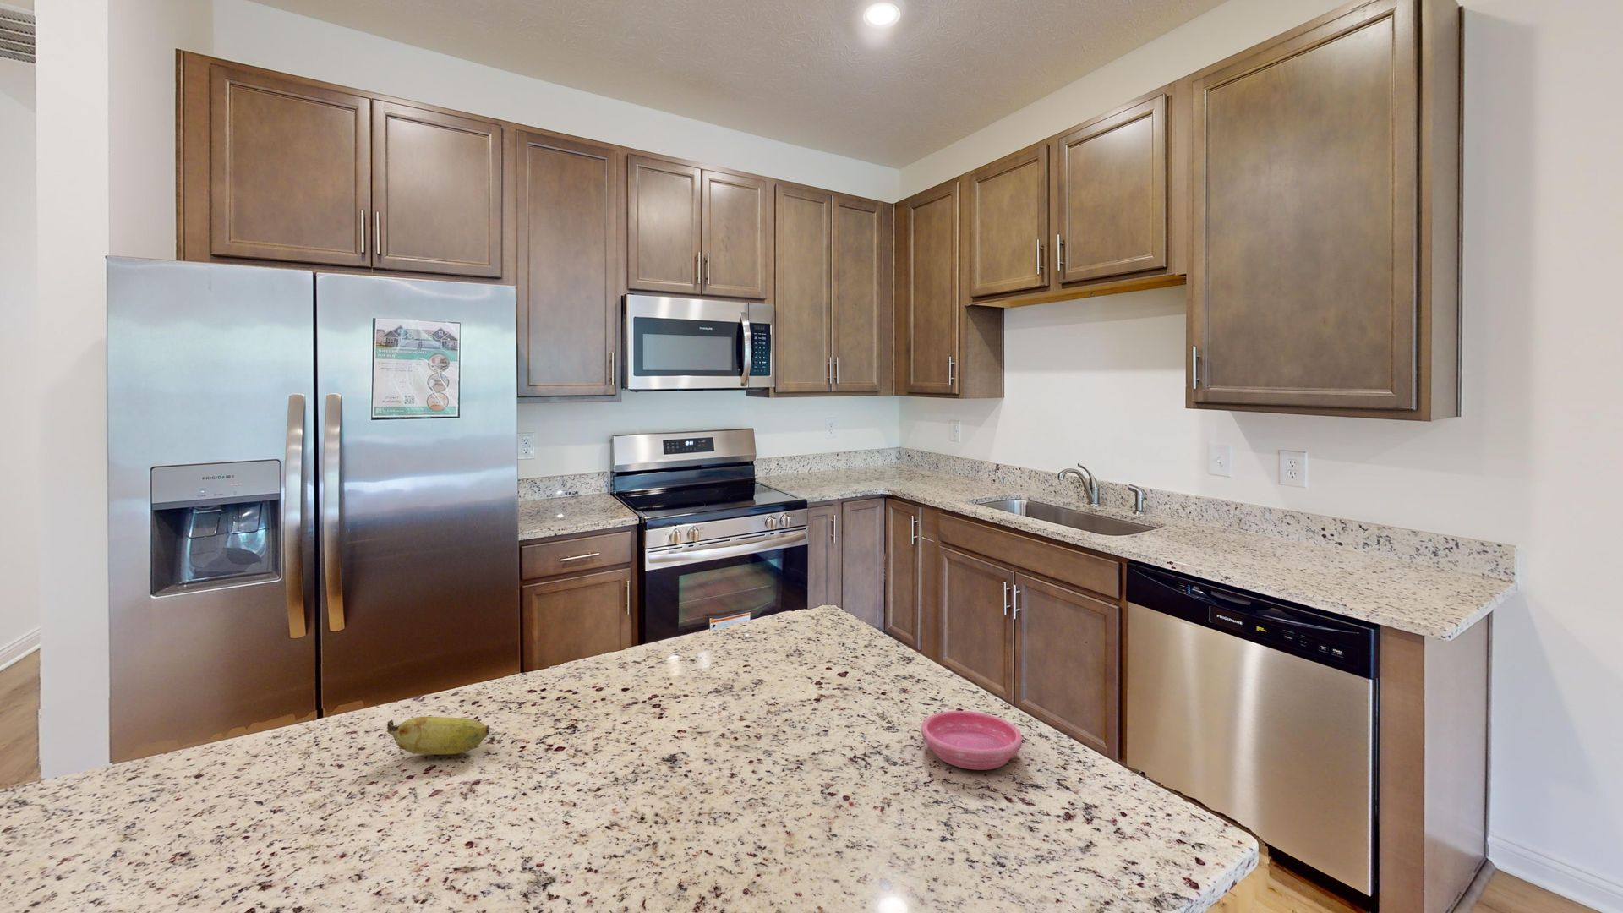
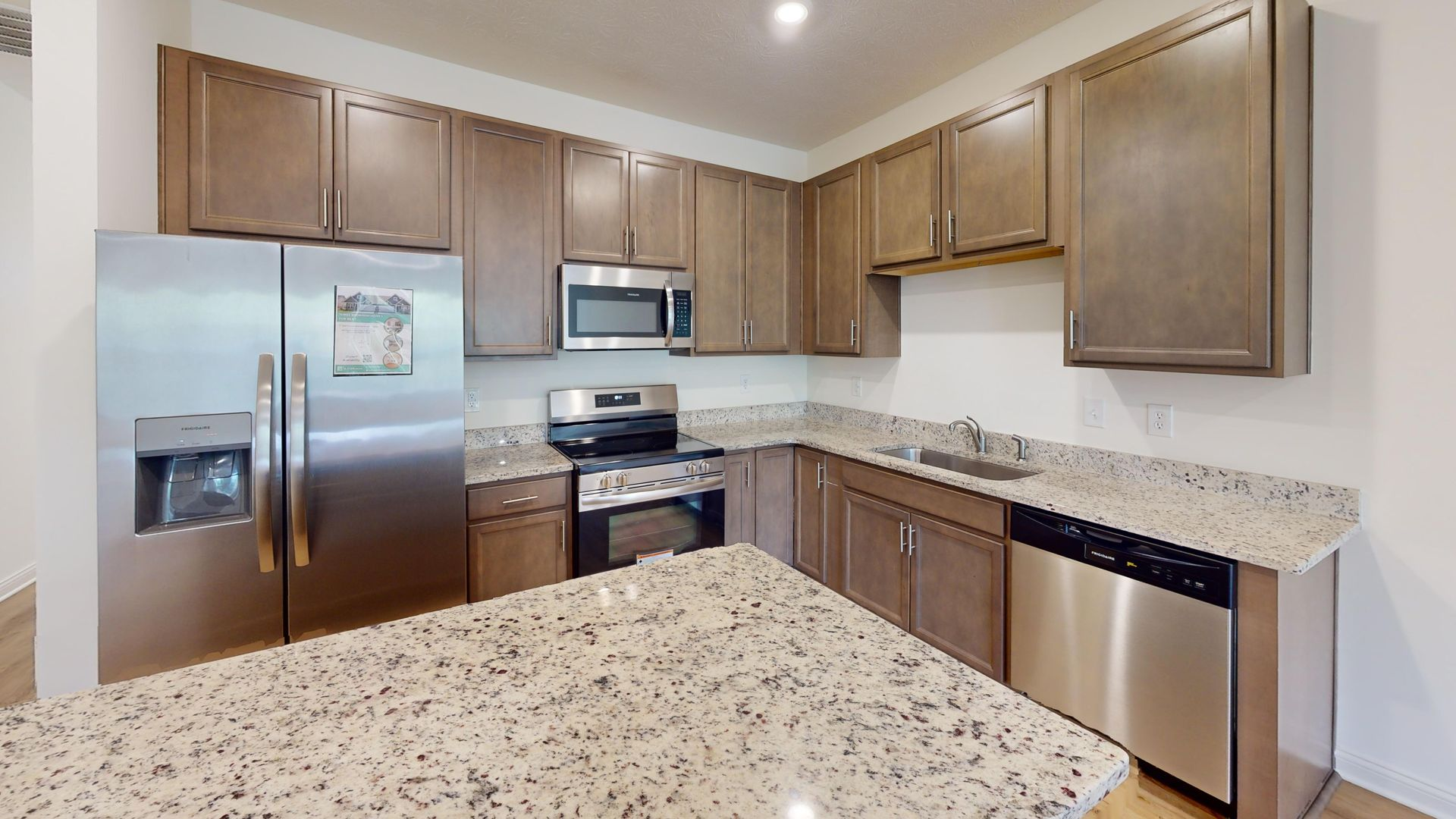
- banana [387,716,490,755]
- saucer [921,710,1023,771]
